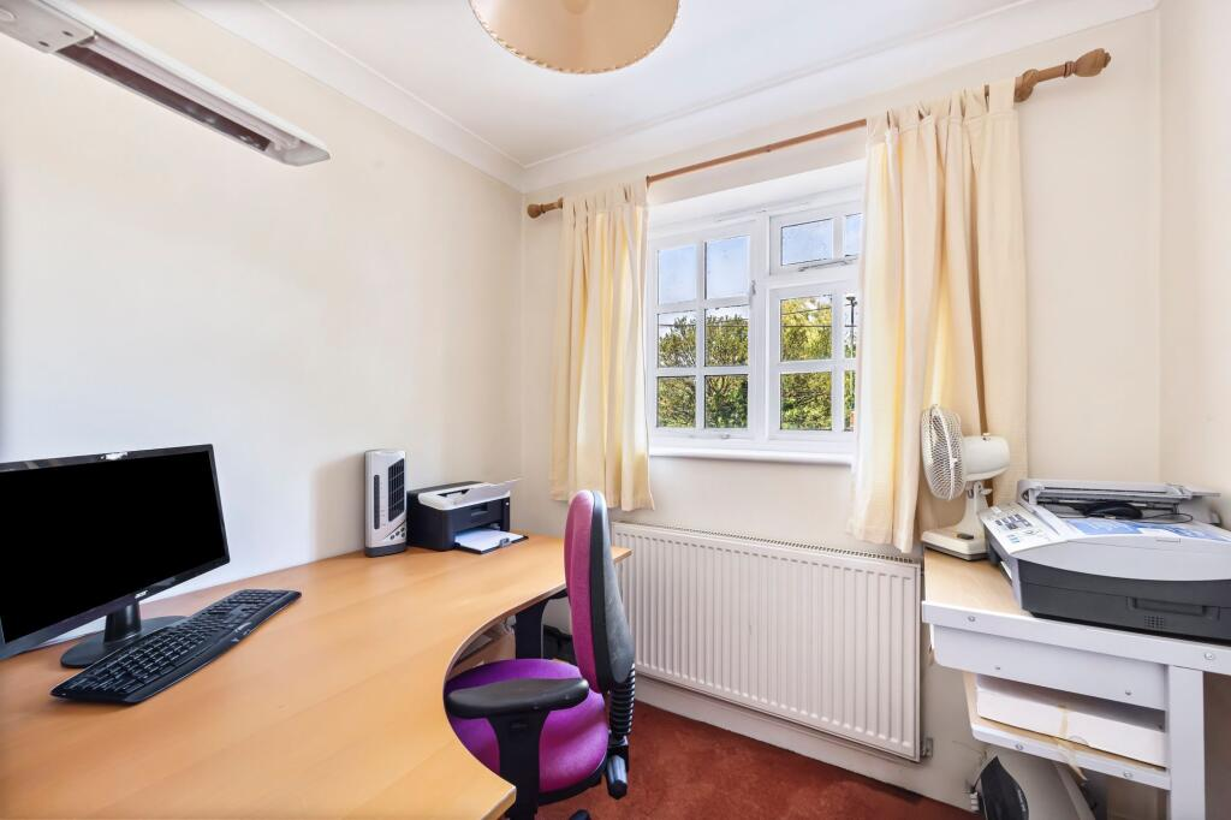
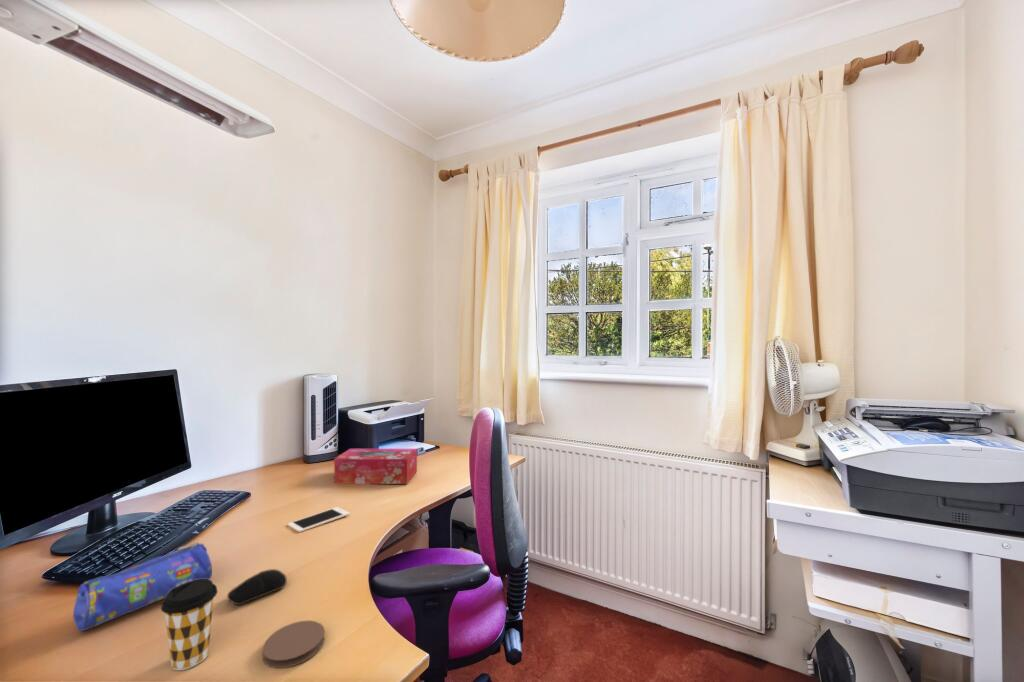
+ tissue box [333,448,418,485]
+ computer mouse [226,568,288,606]
+ pencil case [72,541,213,632]
+ coffee cup [160,579,219,671]
+ cell phone [287,506,350,533]
+ coaster [262,620,326,669]
